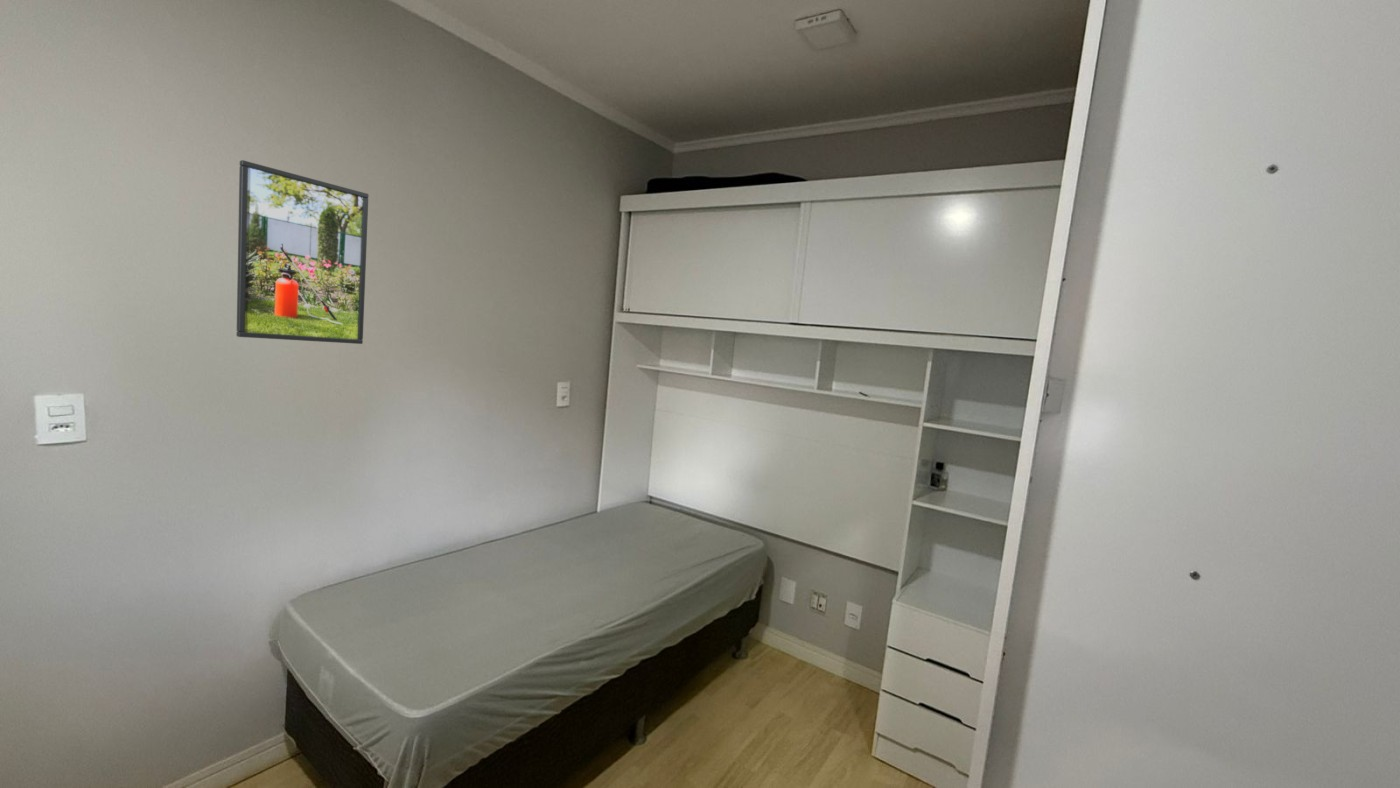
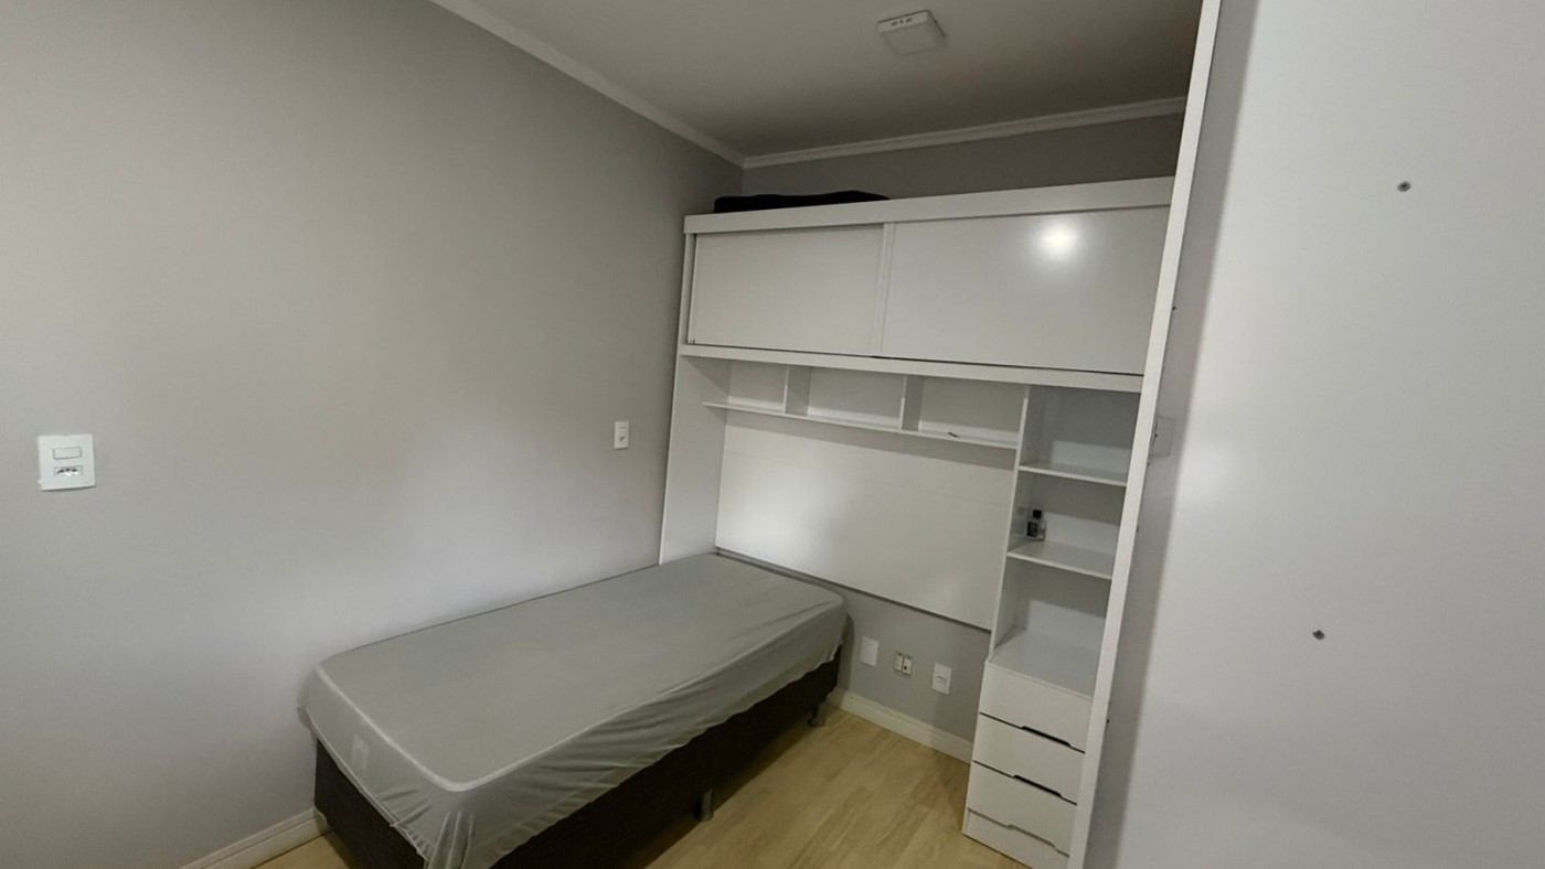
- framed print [236,159,369,345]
